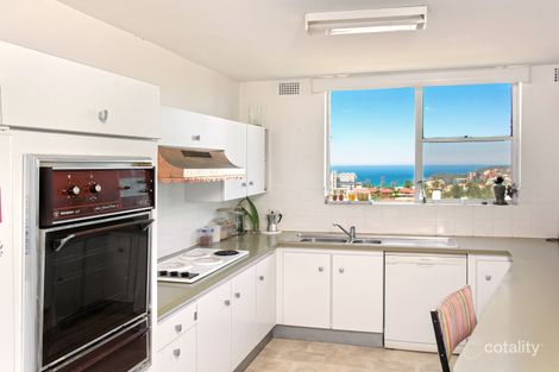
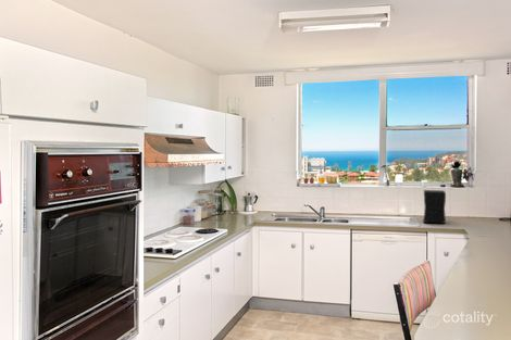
+ coffee maker [422,189,447,225]
